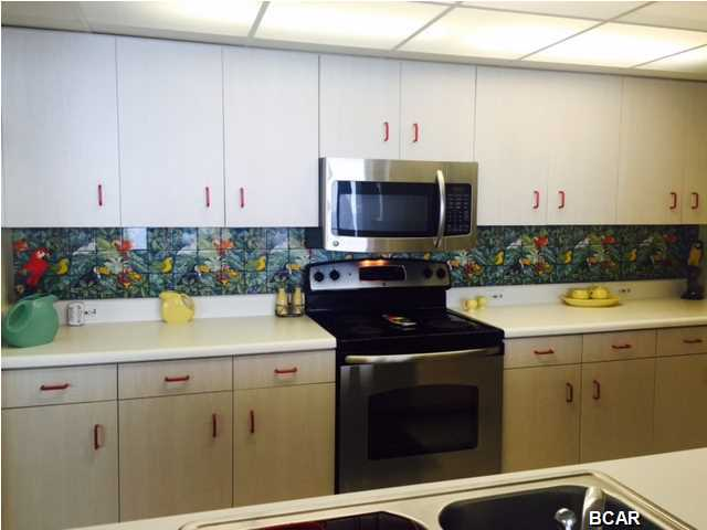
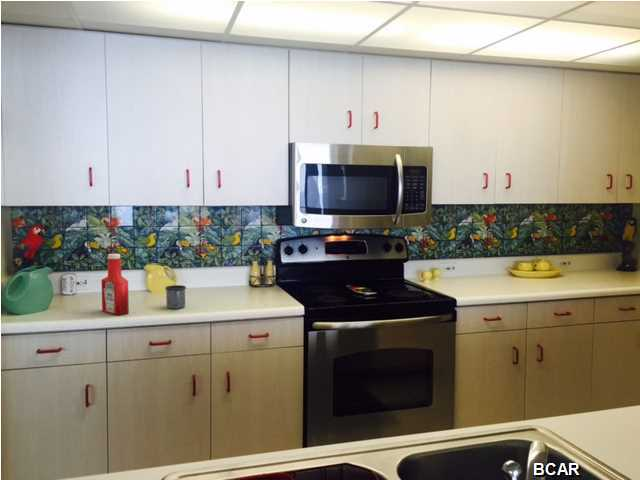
+ soap bottle [100,253,130,316]
+ mug [164,284,187,310]
